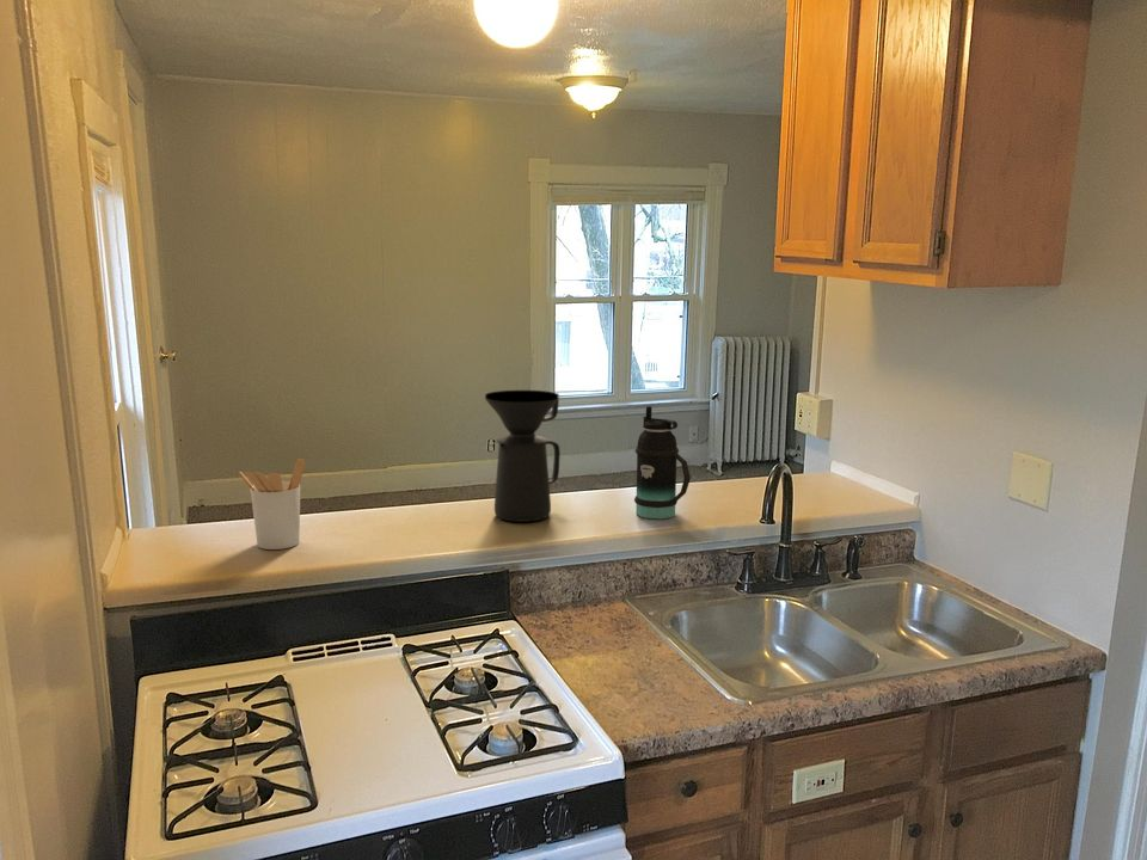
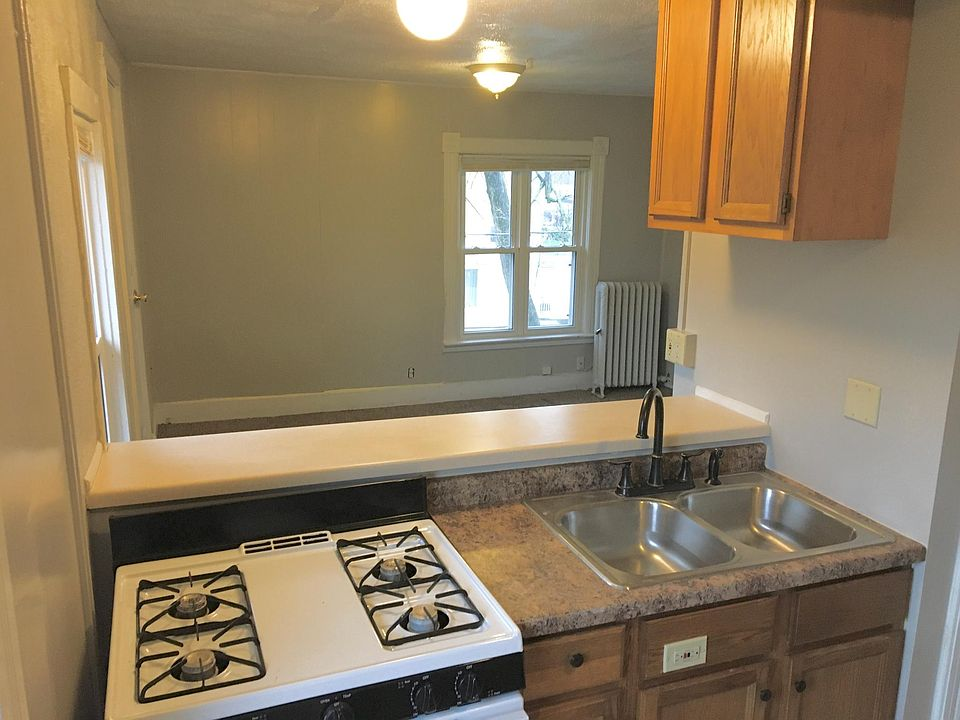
- bottle [633,405,692,520]
- utensil holder [238,457,306,551]
- coffee maker [484,389,562,523]
